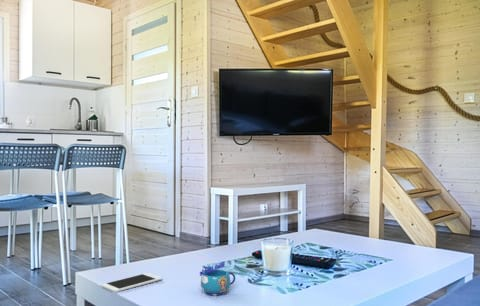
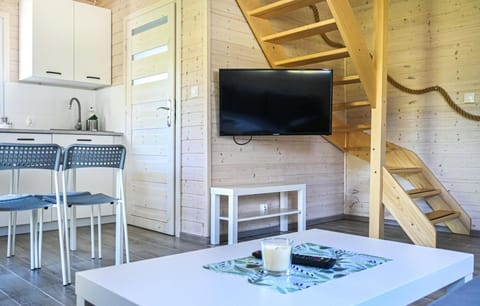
- cell phone [100,272,163,293]
- mug [199,261,236,296]
